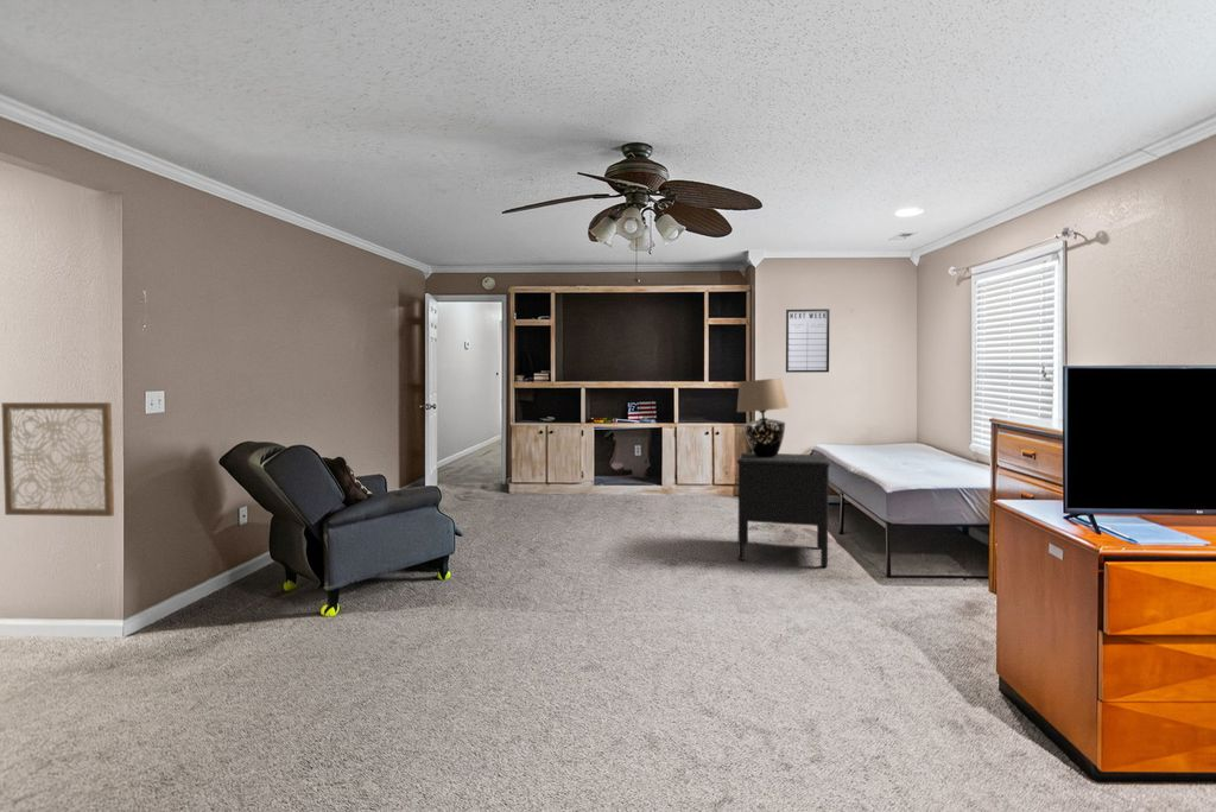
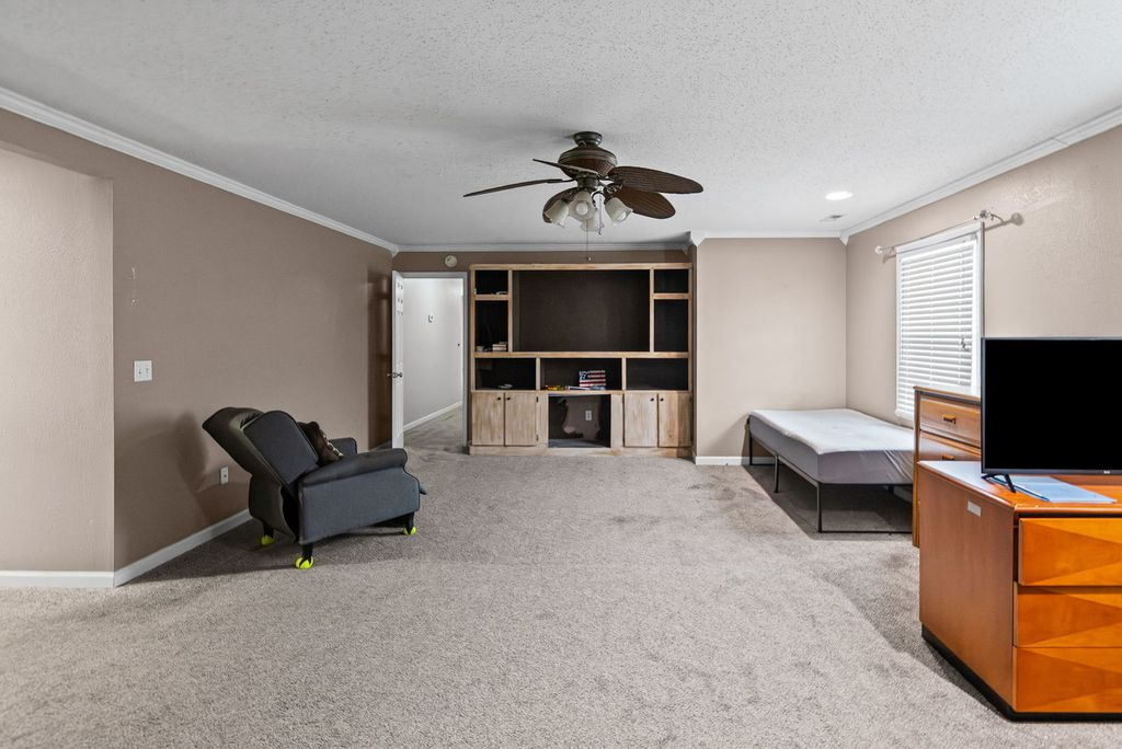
- writing board [785,307,831,374]
- nightstand [736,451,831,567]
- wall art [0,401,115,518]
- table lamp [736,378,790,457]
